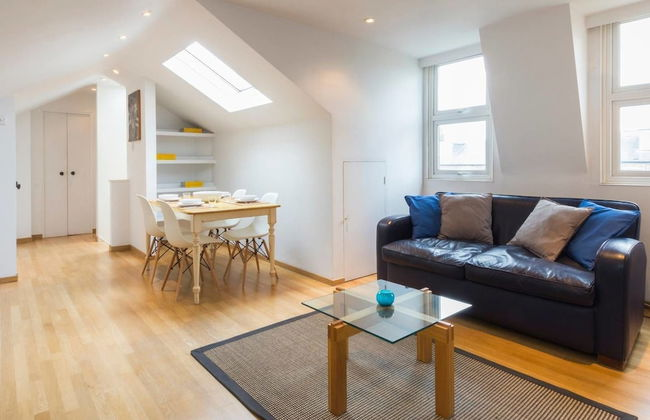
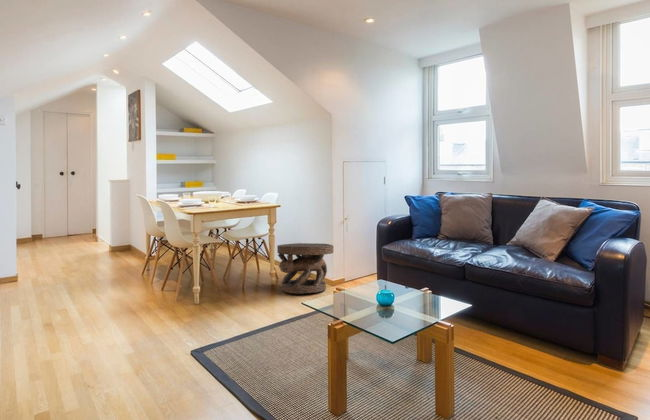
+ carved stool [276,242,335,295]
